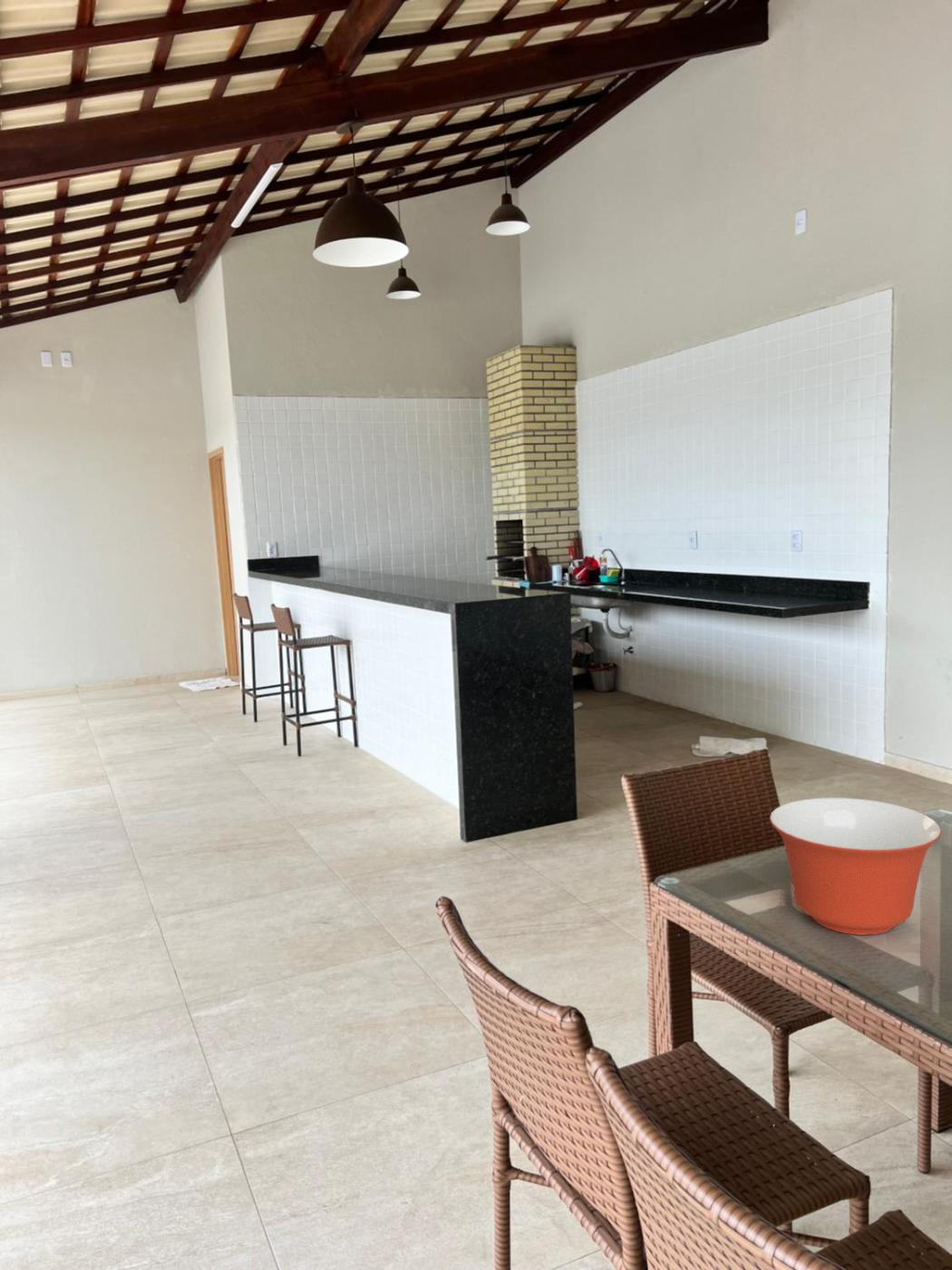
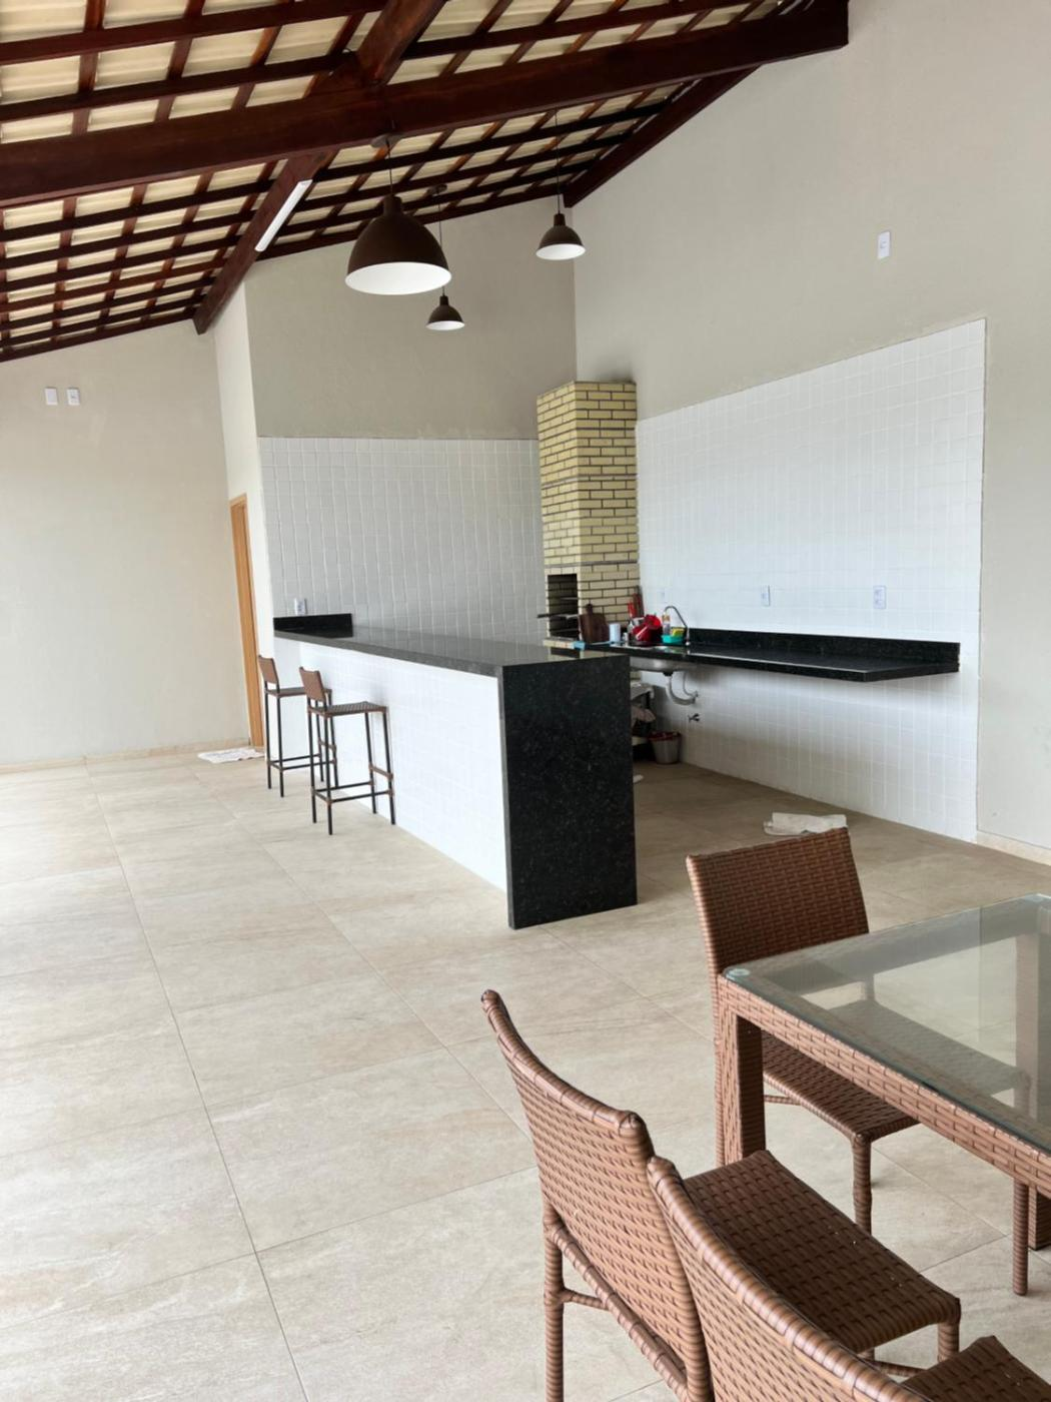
- mixing bowl [769,796,943,936]
